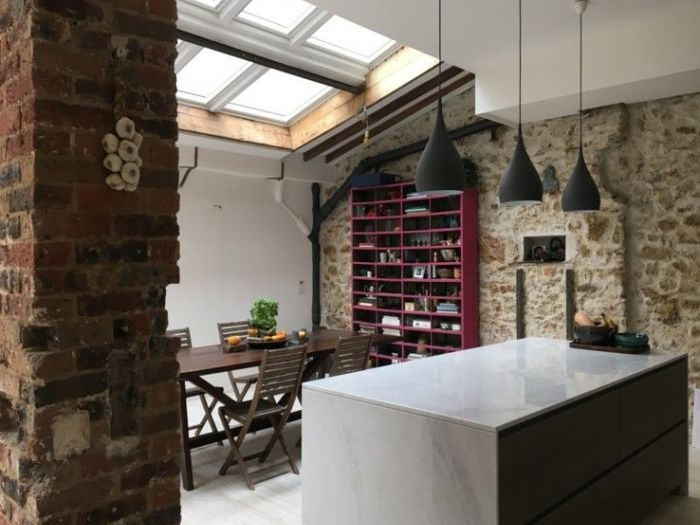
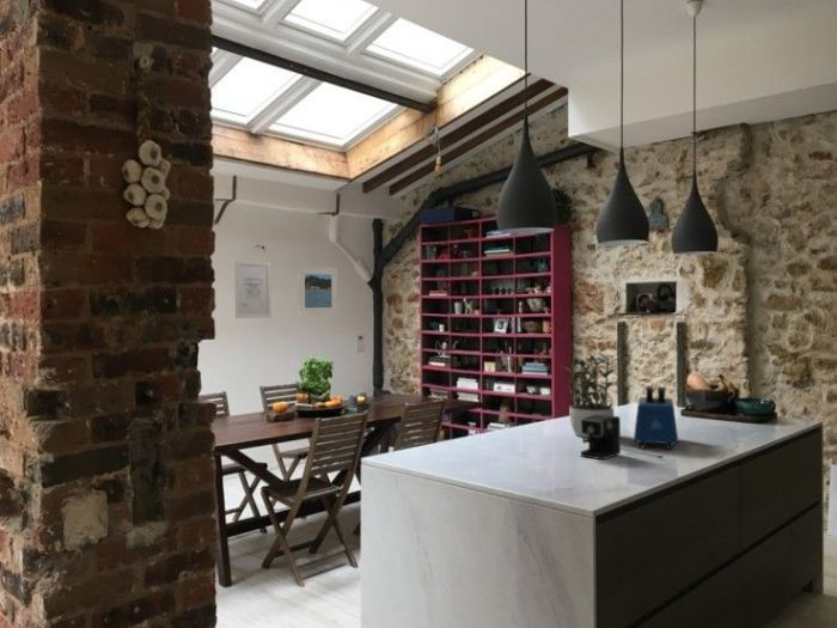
+ coffee maker [580,414,665,461]
+ potted plant [560,350,621,439]
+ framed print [297,264,340,317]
+ toaster [633,385,679,451]
+ wall art [233,260,273,319]
